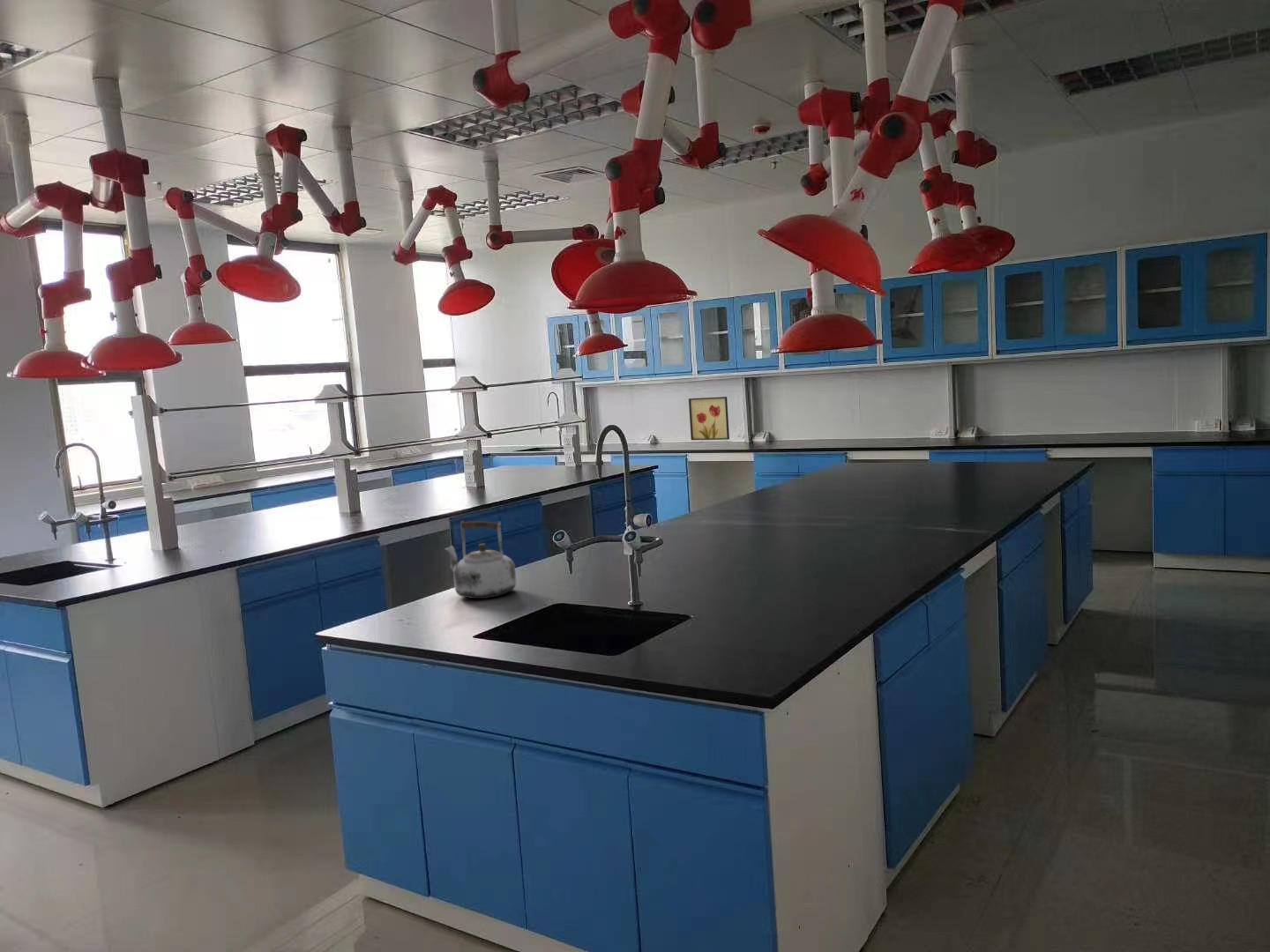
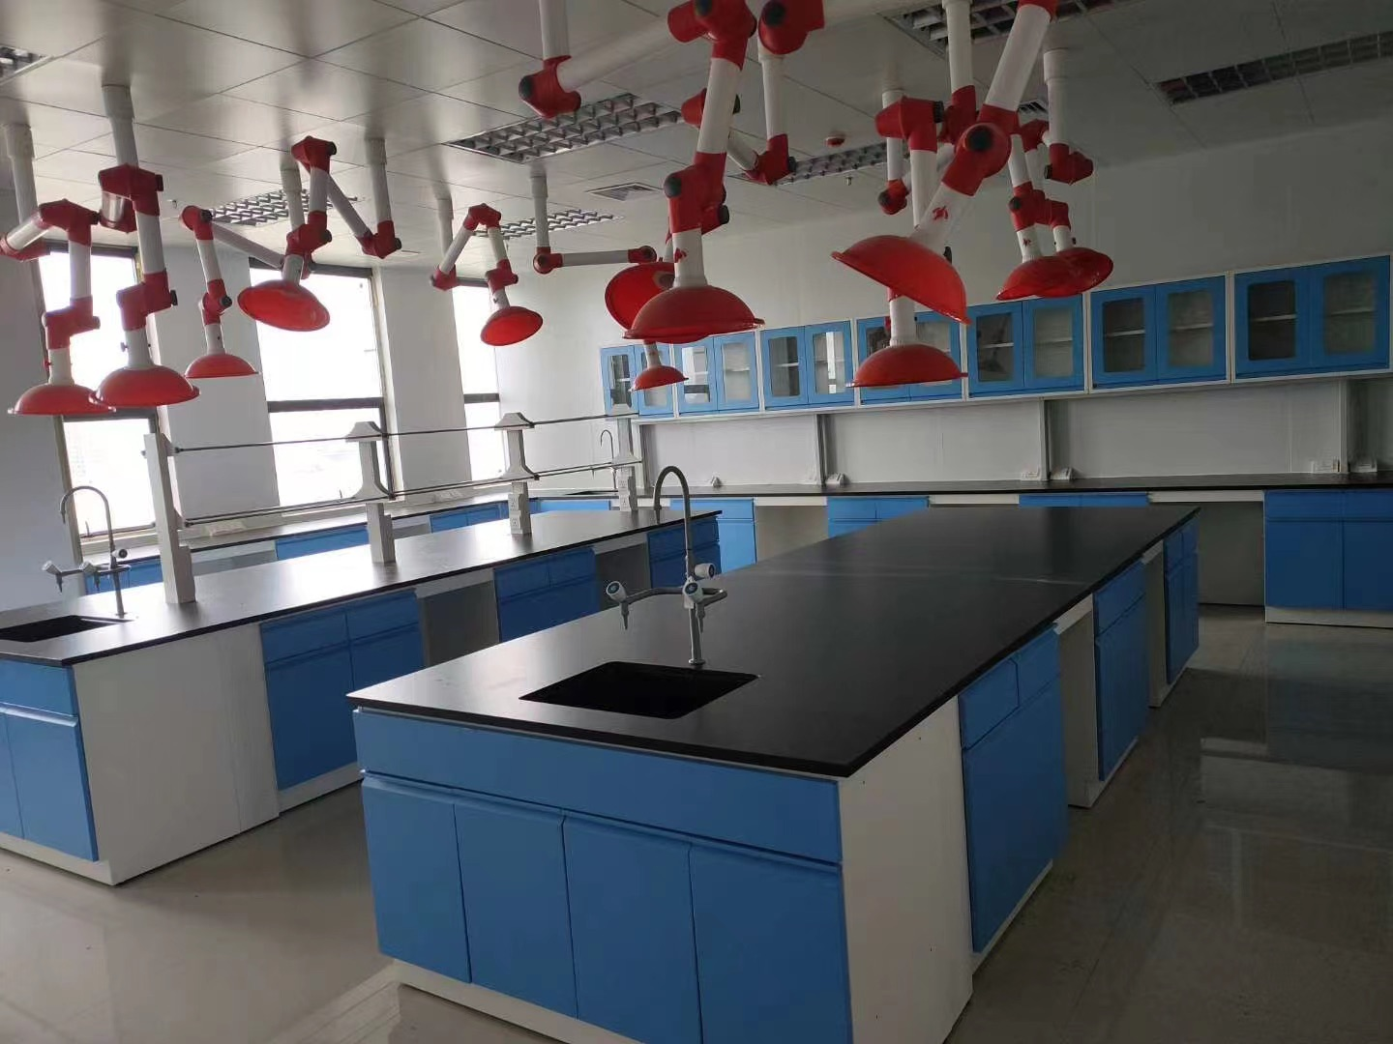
- kettle [444,520,517,599]
- wall art [688,396,730,441]
